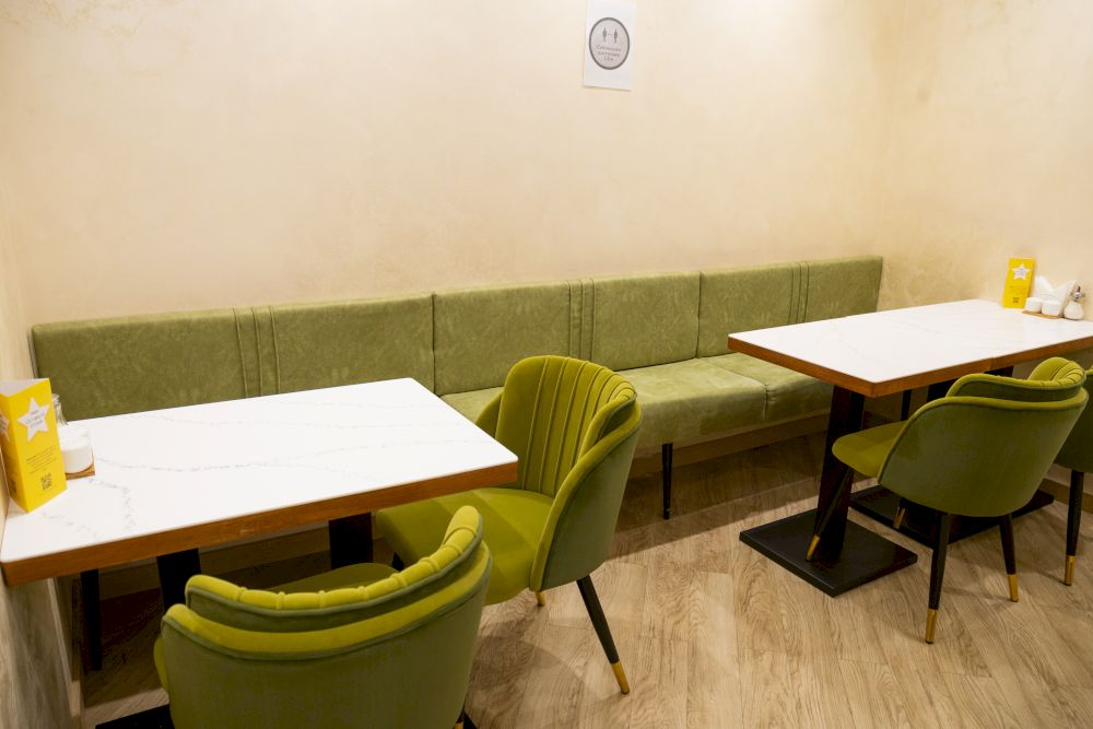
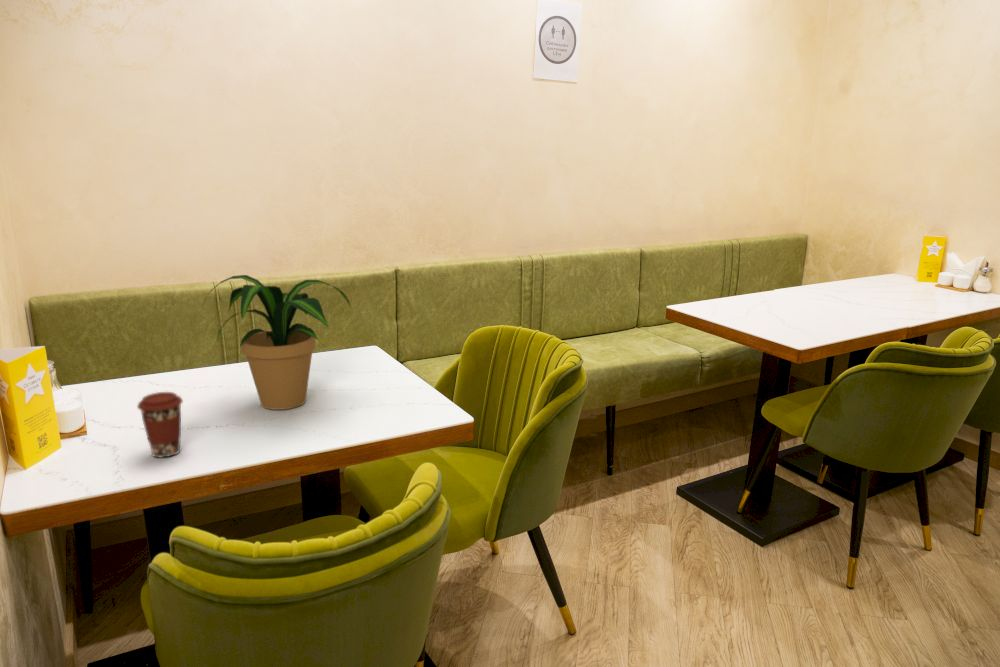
+ coffee cup [136,391,184,459]
+ potted plant [201,274,351,411]
